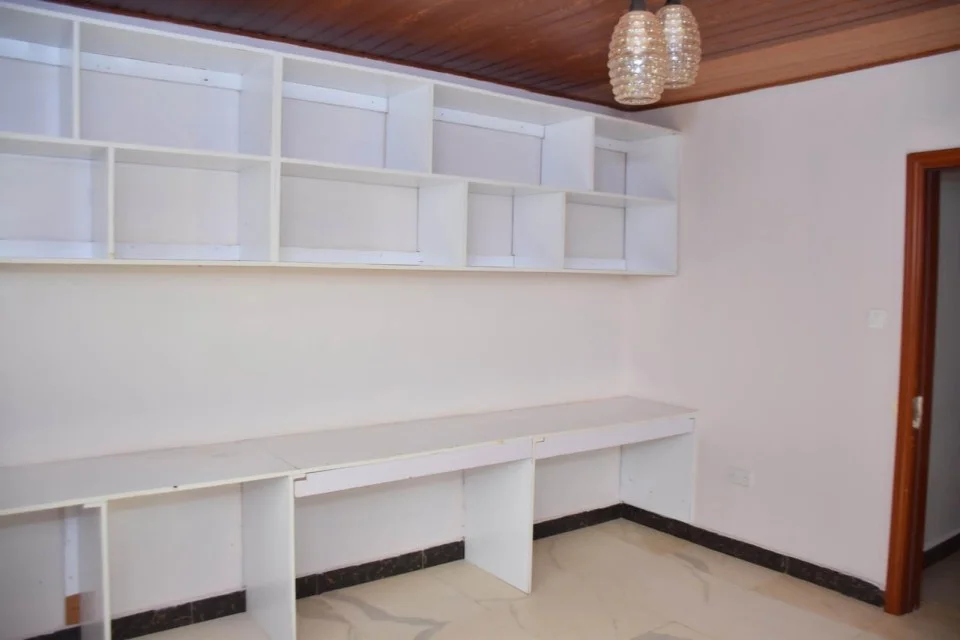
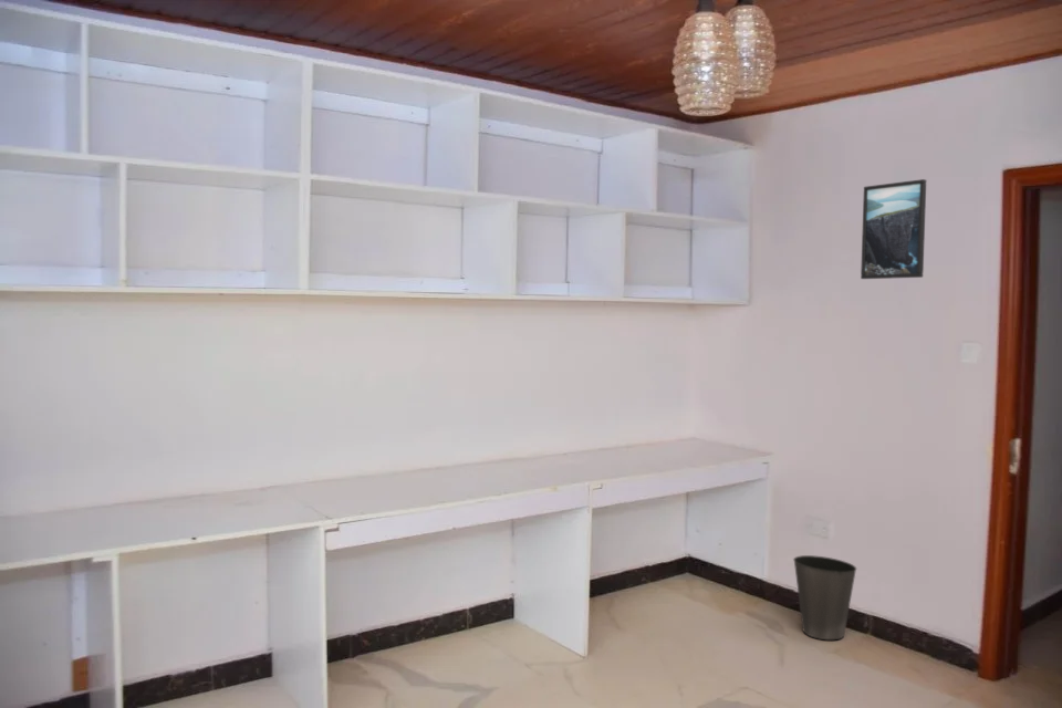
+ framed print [860,178,927,280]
+ waste basket [792,554,857,641]
